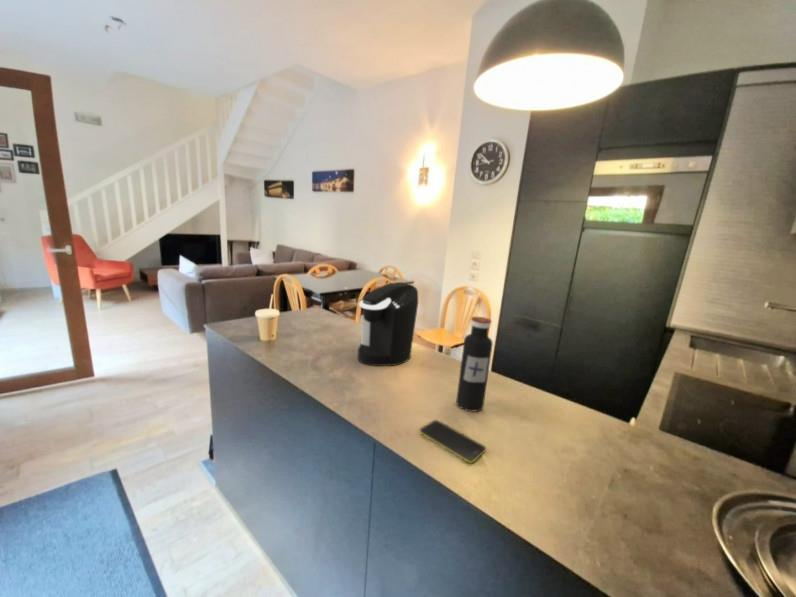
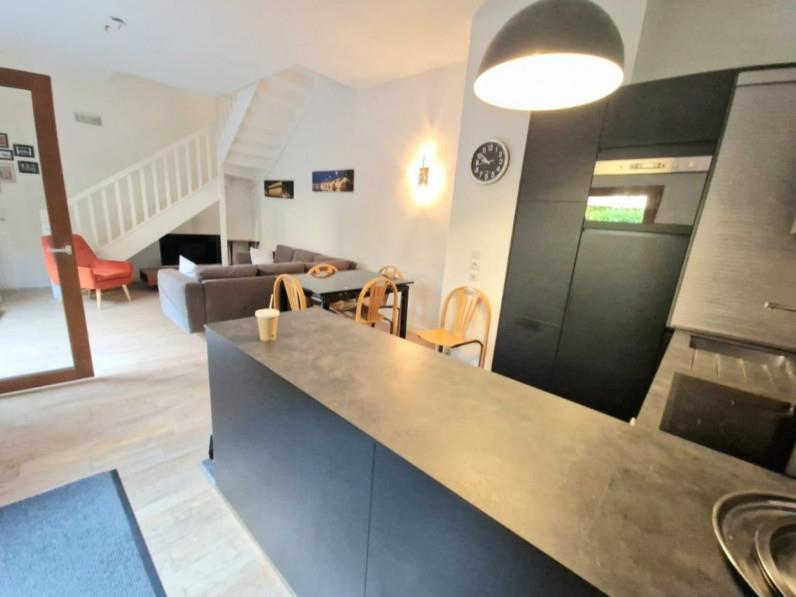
- coffee maker [357,281,419,367]
- water bottle [455,316,494,412]
- smartphone [418,419,487,464]
